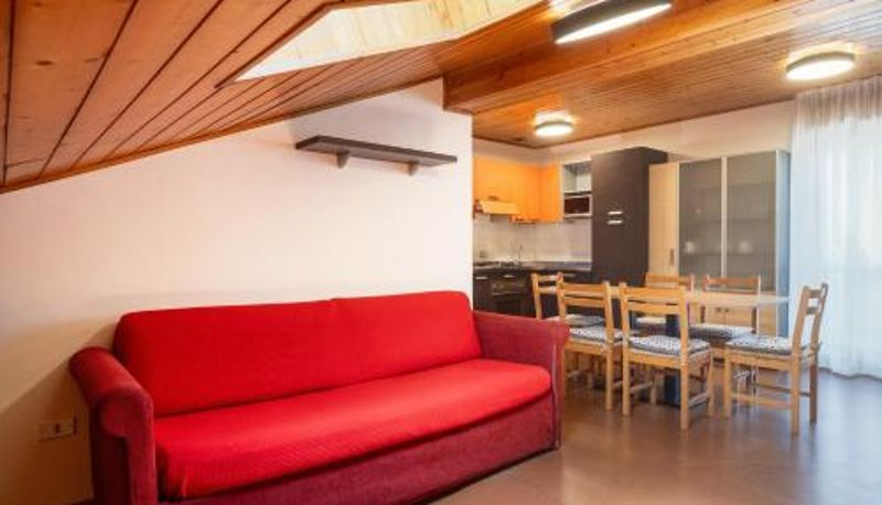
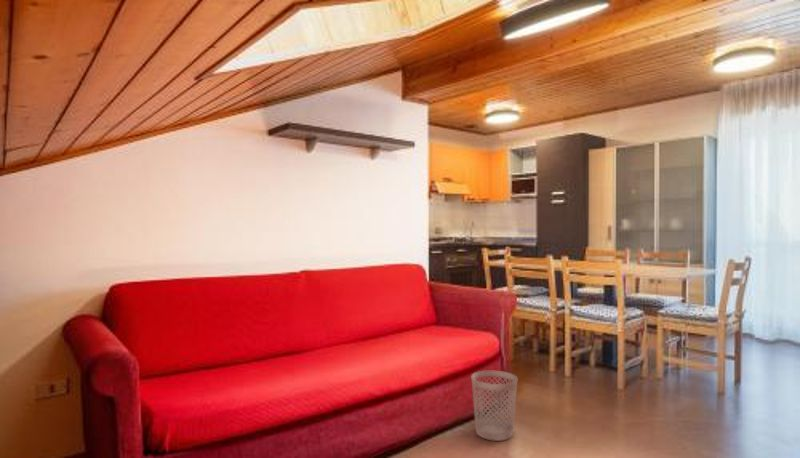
+ wastebasket [471,370,518,442]
